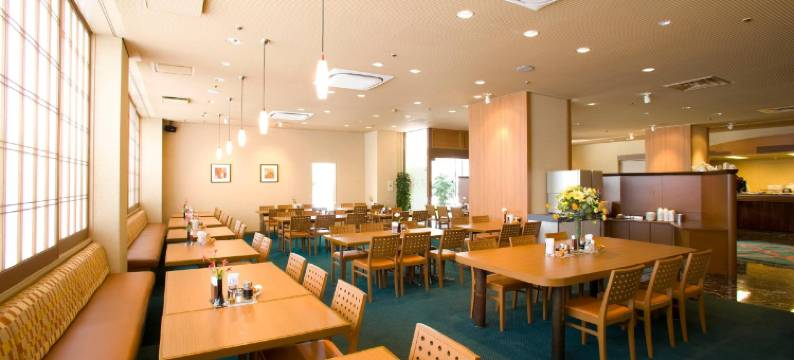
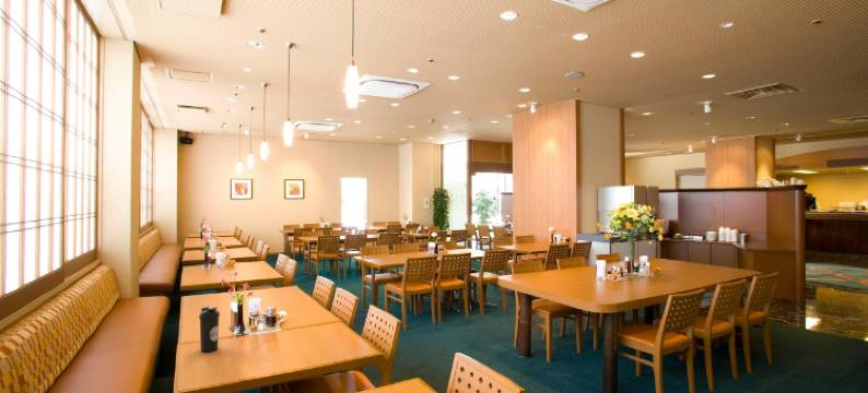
+ water bottle [198,306,221,353]
